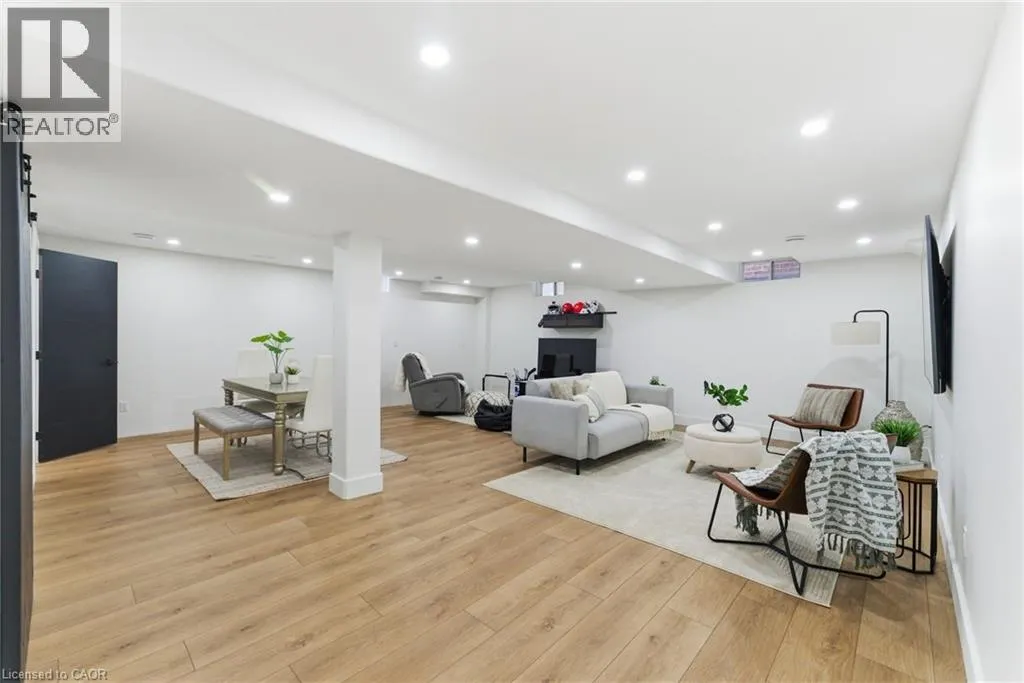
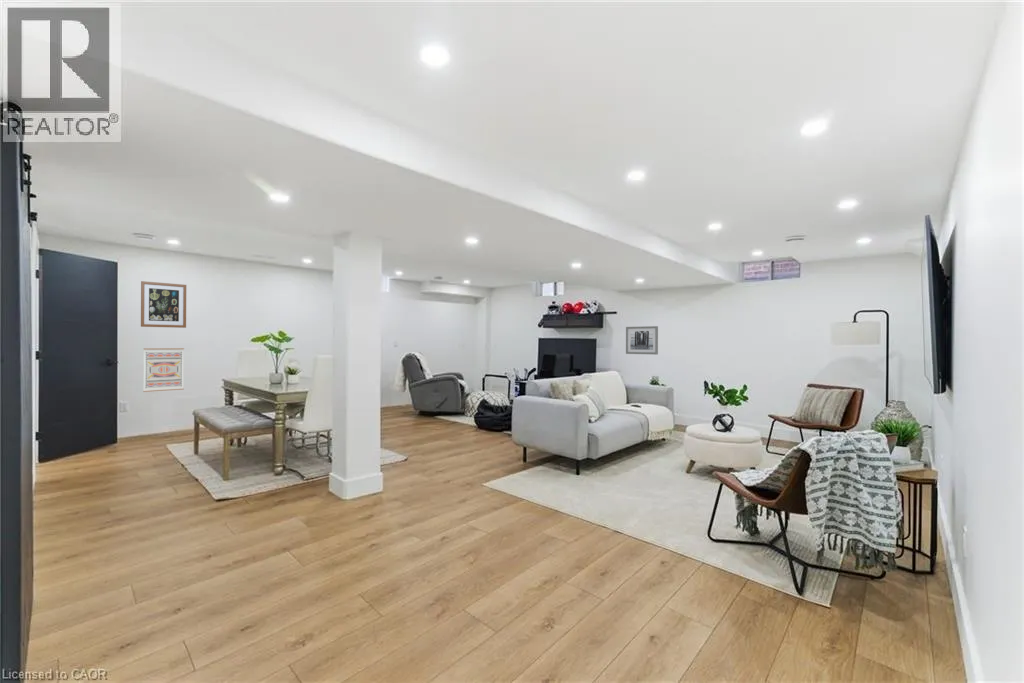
+ wall art [625,325,659,355]
+ wall art [140,280,187,329]
+ wall art [142,347,185,393]
